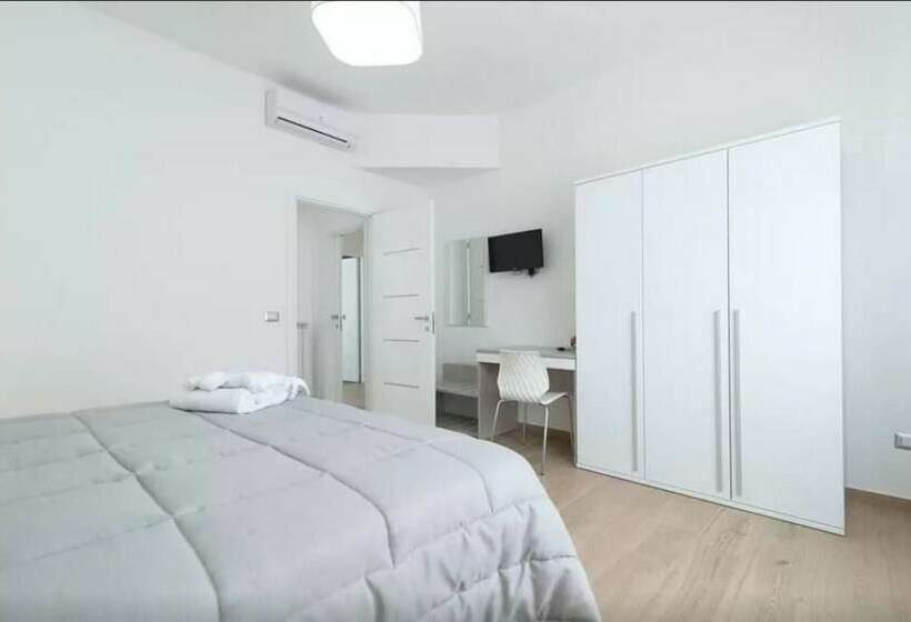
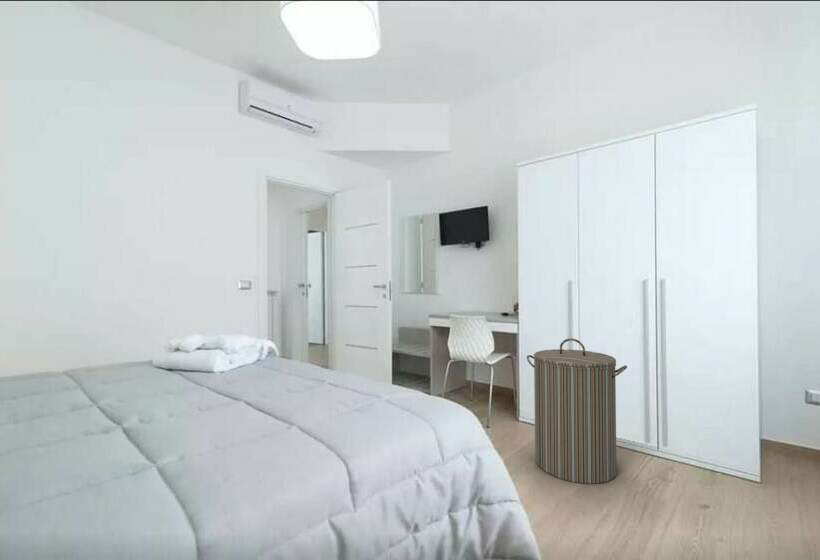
+ laundry hamper [526,337,628,485]
